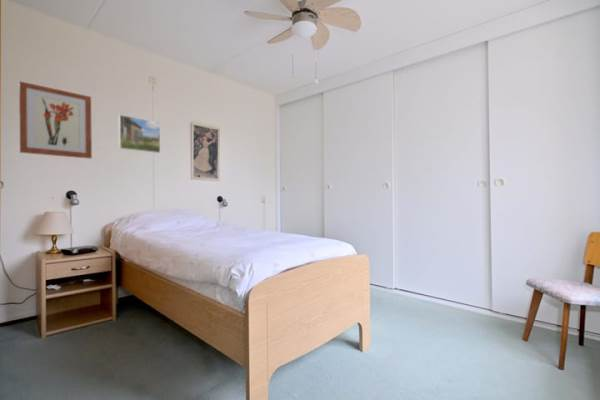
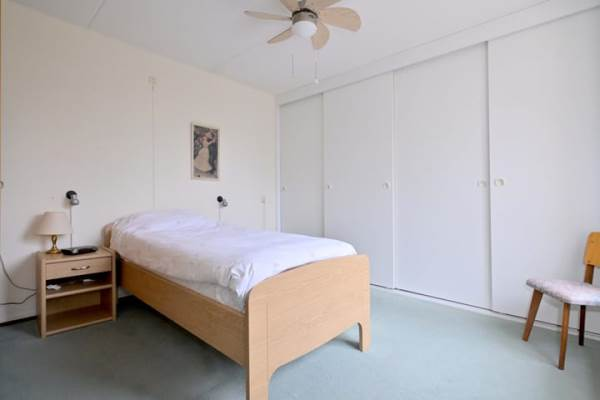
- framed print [118,114,161,154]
- wall art [18,80,93,160]
